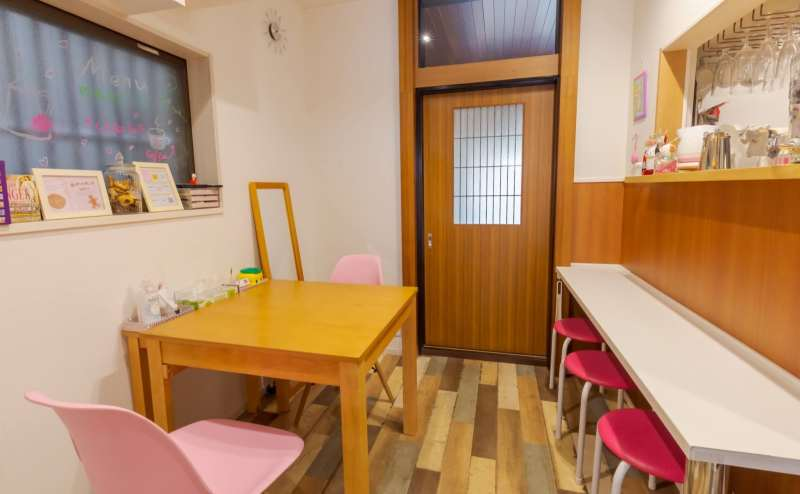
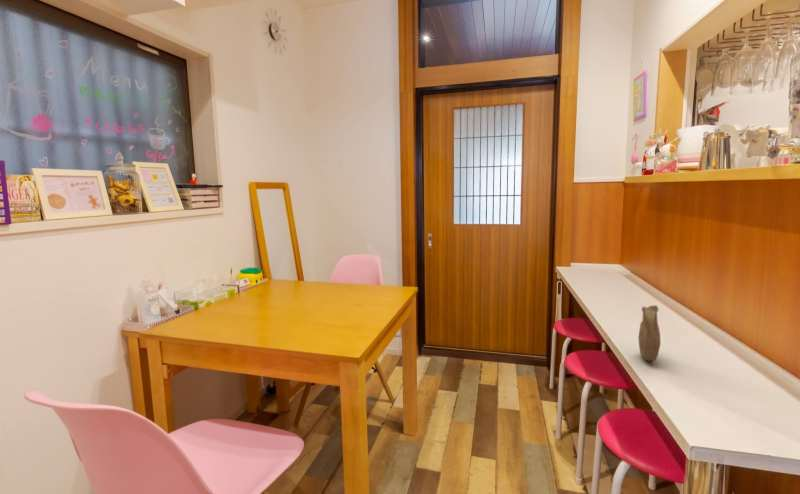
+ pilgrim flask [637,304,661,362]
